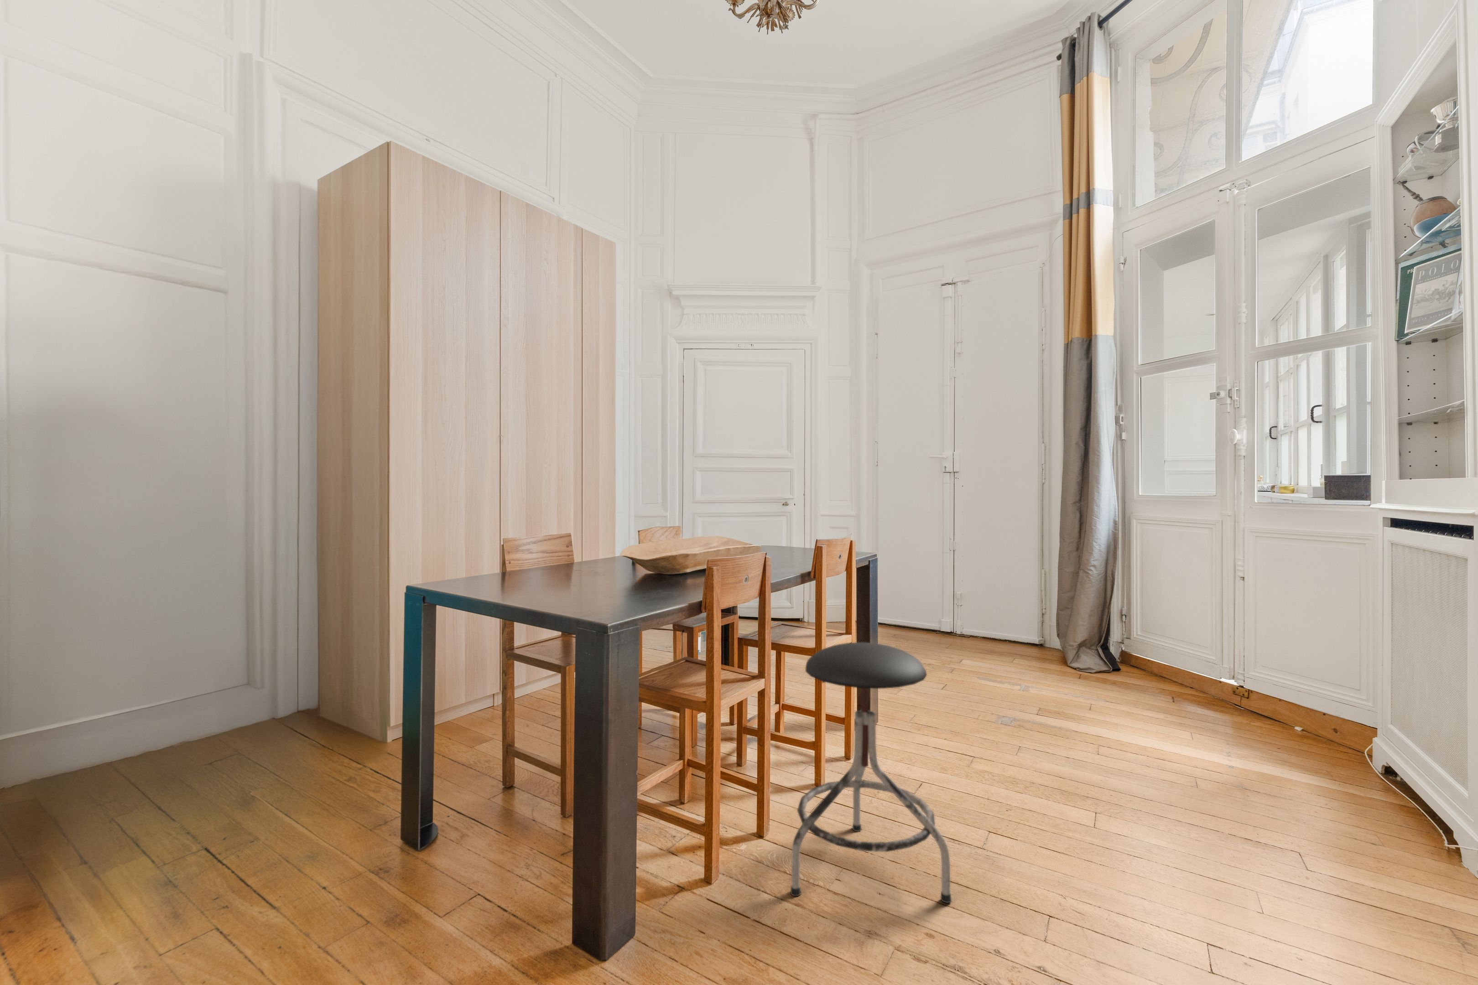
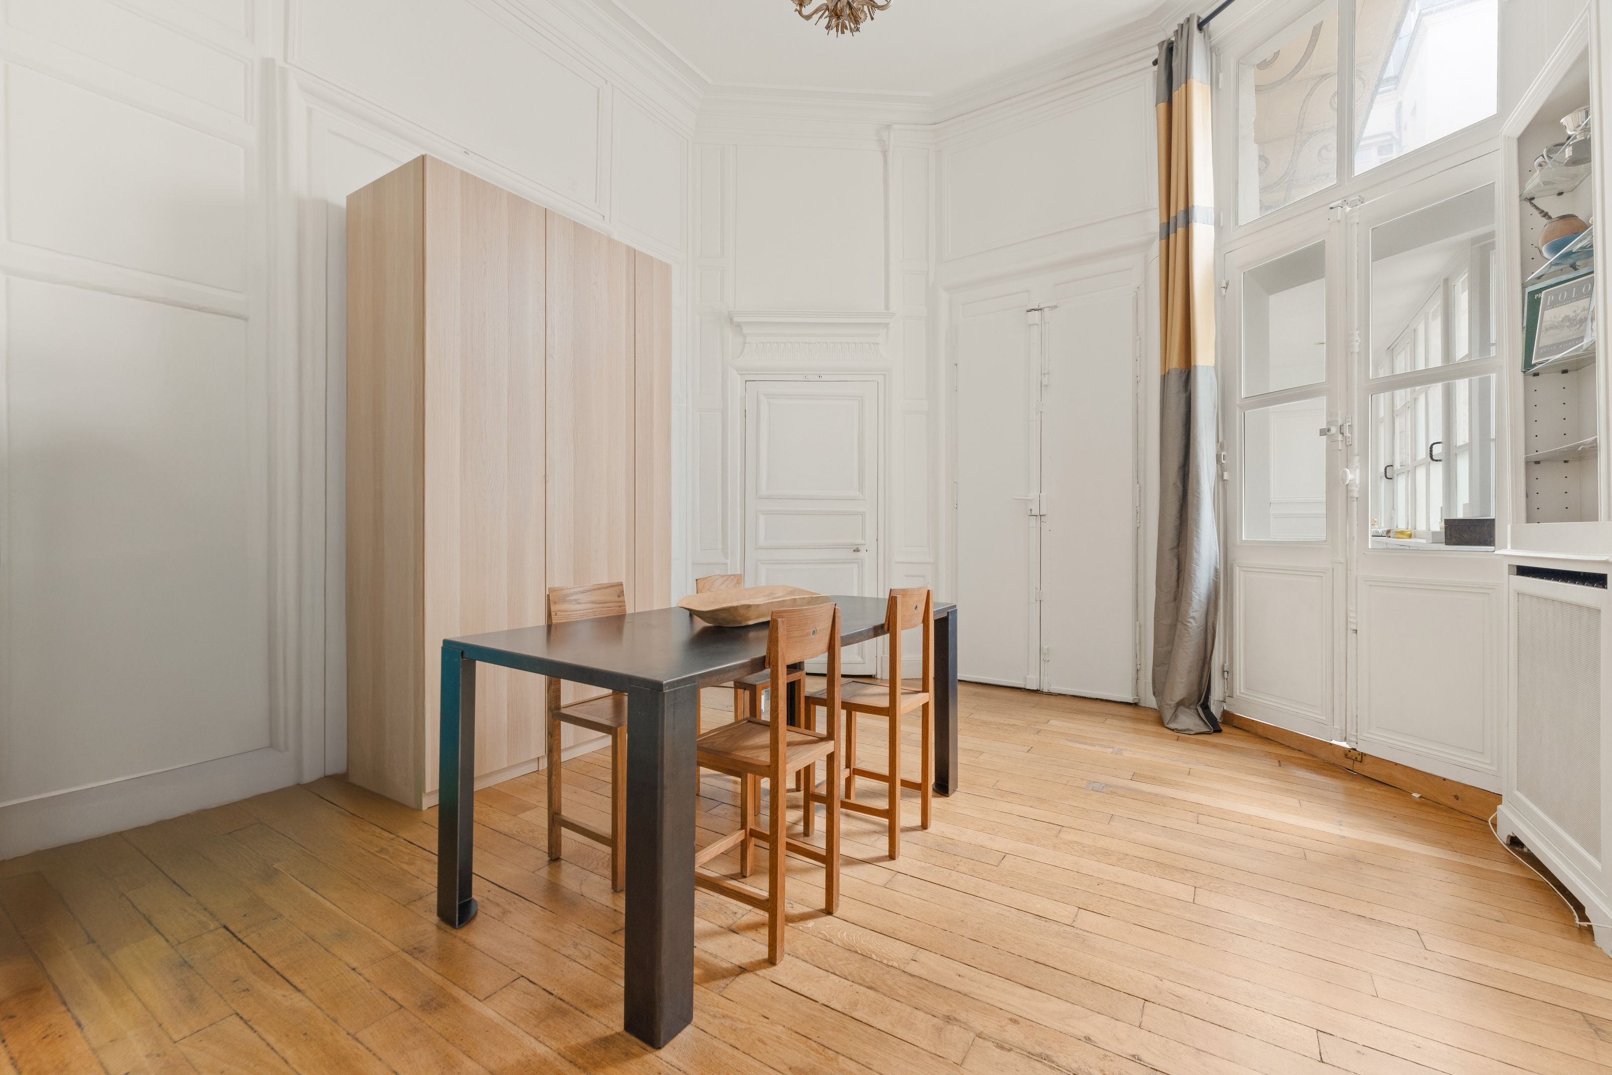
- stool [790,642,952,904]
